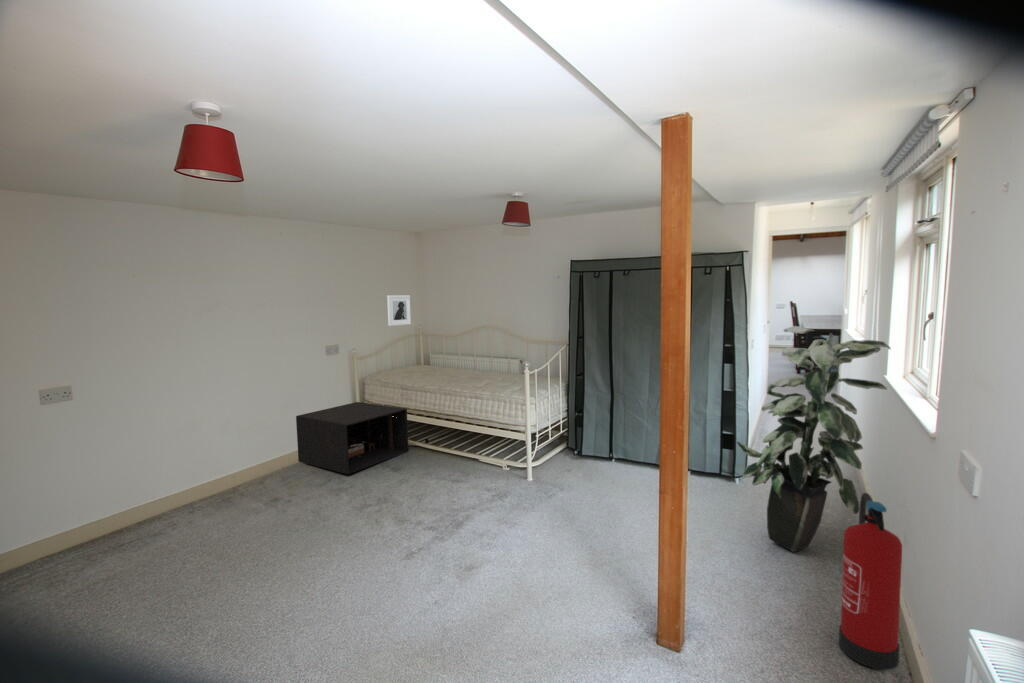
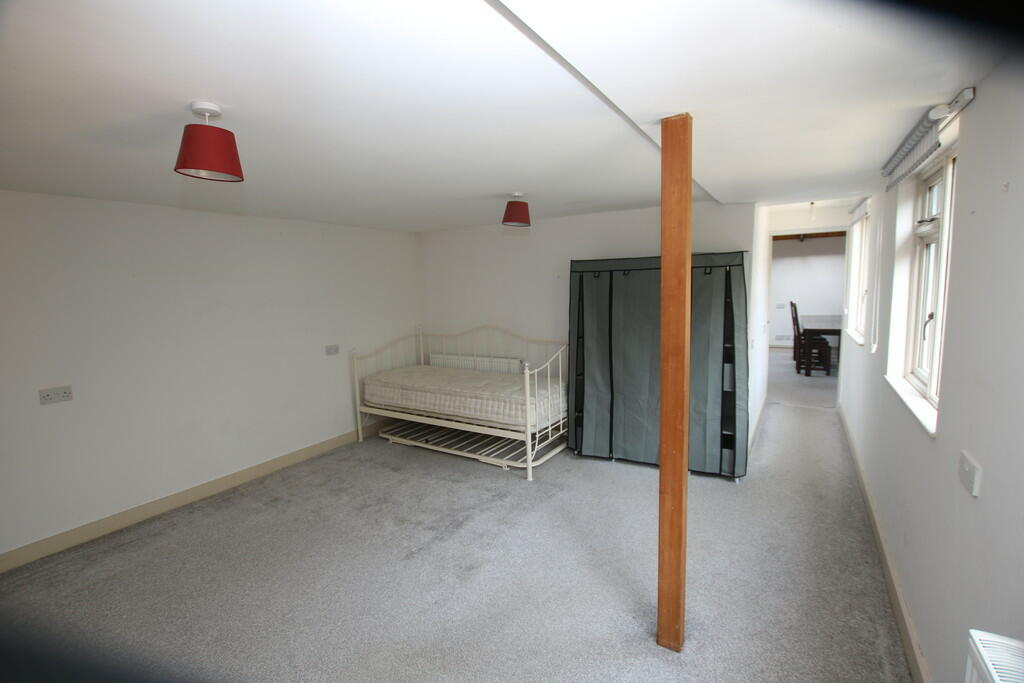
- indoor plant [736,325,892,553]
- fire extinguisher [838,492,903,671]
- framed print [386,294,412,327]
- nightstand [295,401,409,475]
